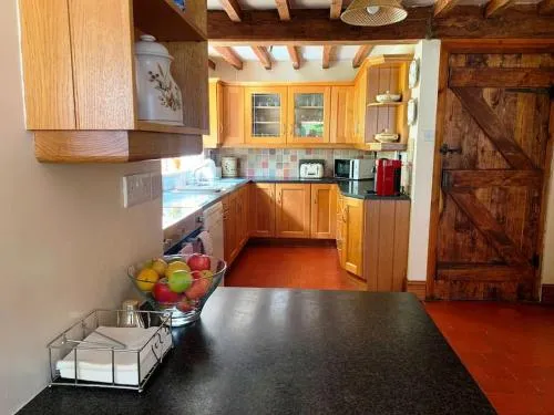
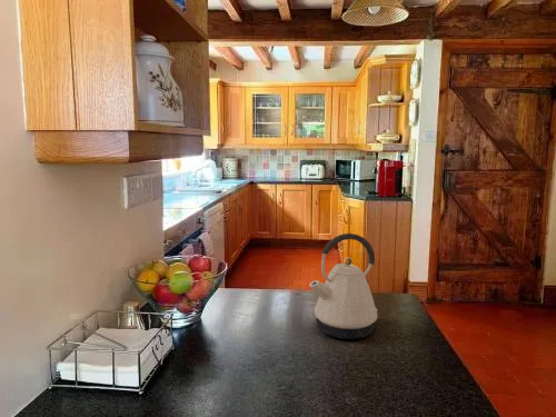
+ kettle [308,232,378,340]
